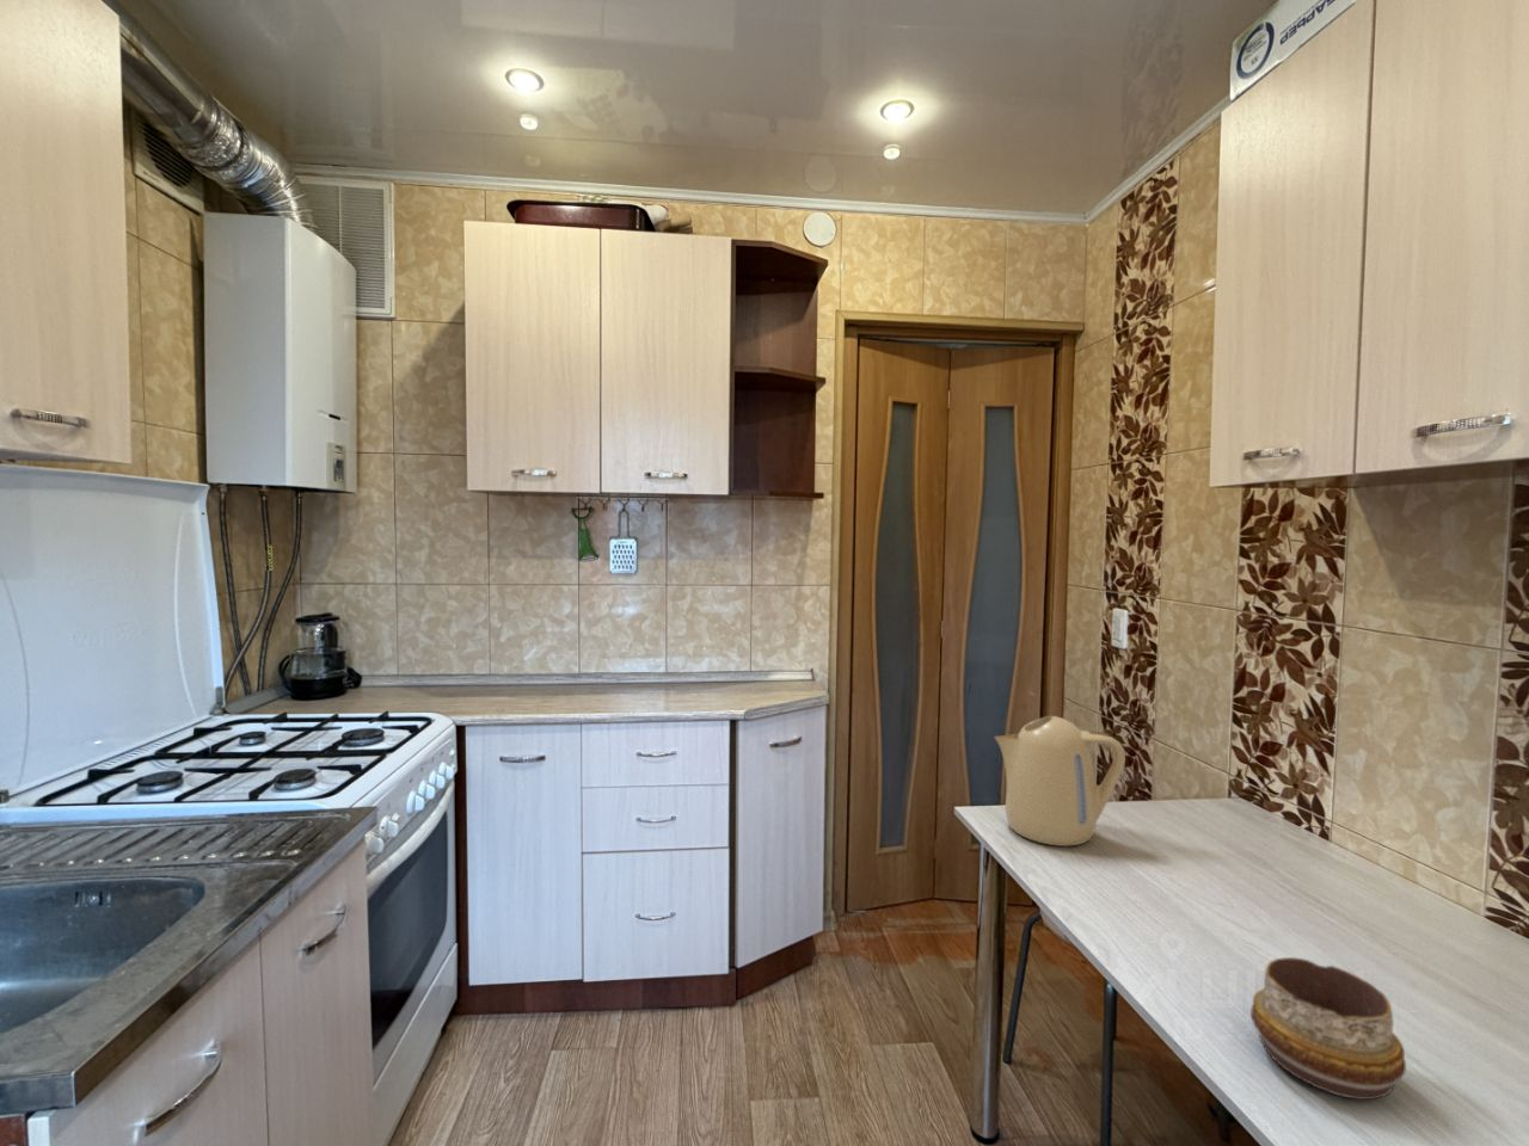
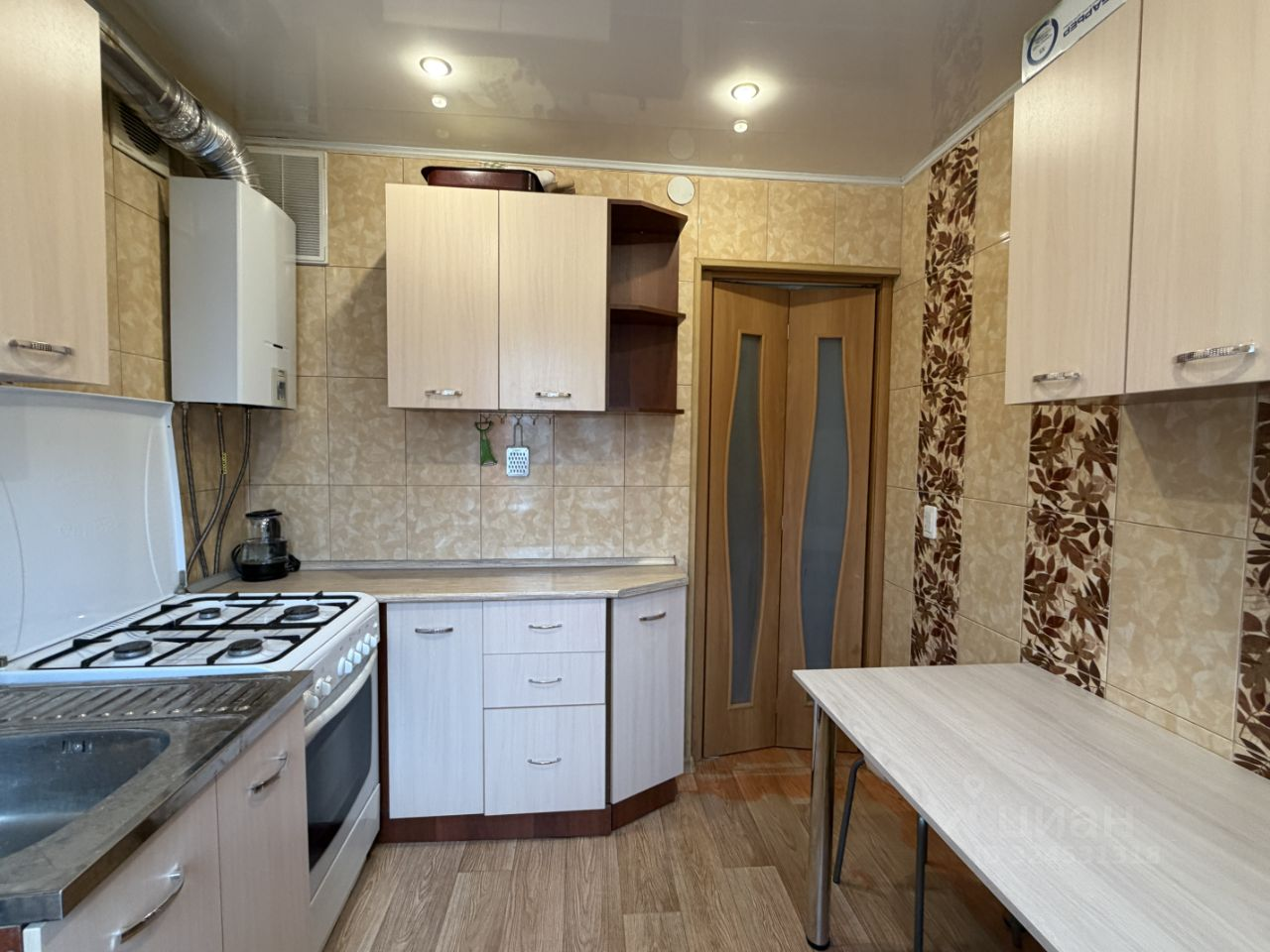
- kettle [994,715,1127,847]
- decorative bowl [1250,956,1407,1100]
